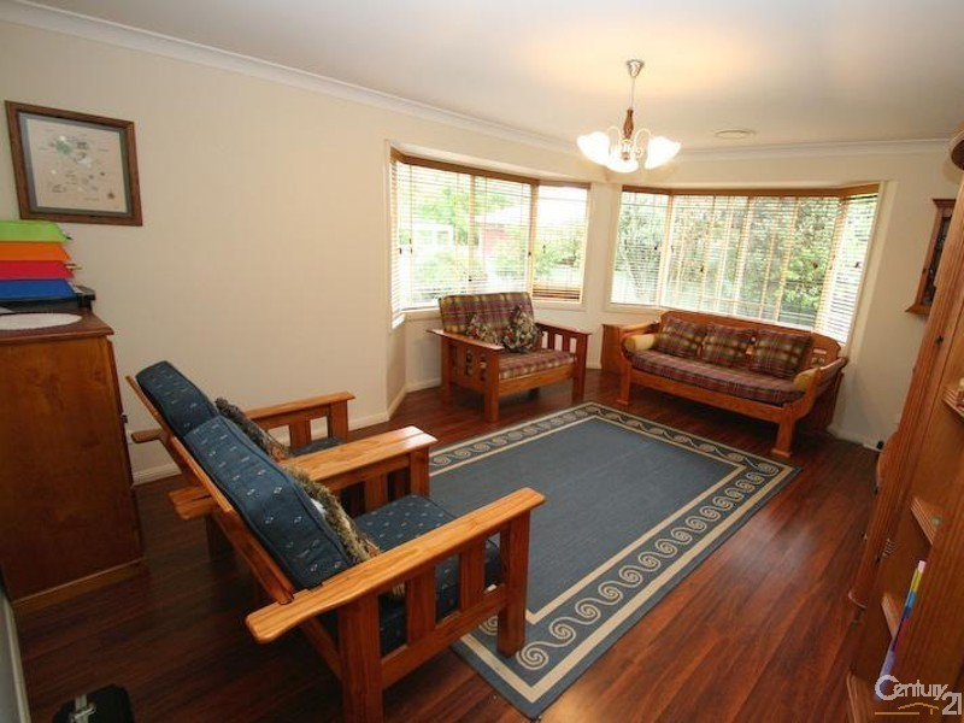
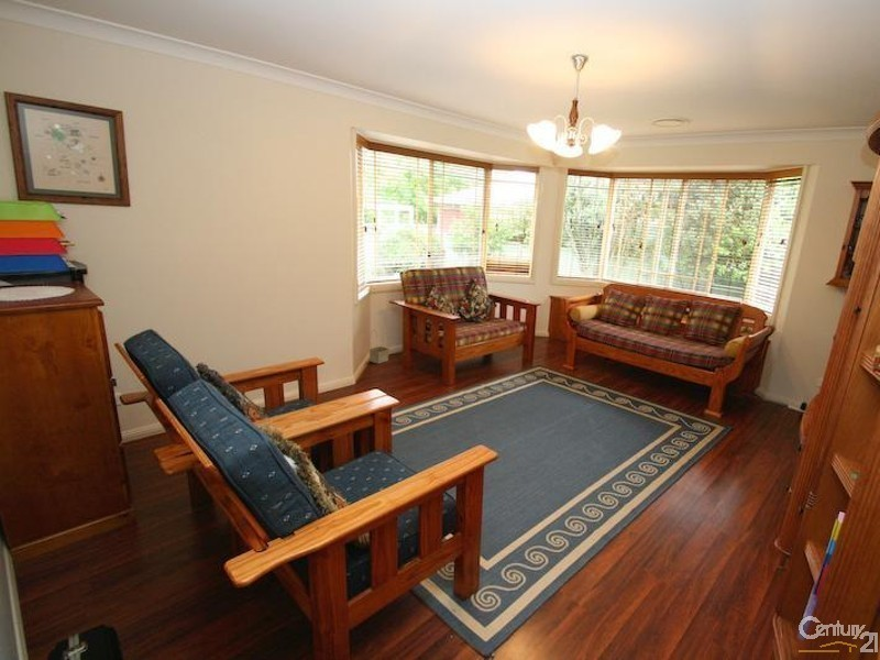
+ basket [369,330,391,364]
